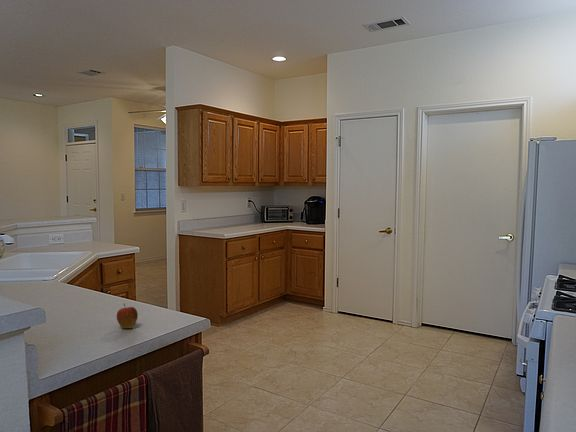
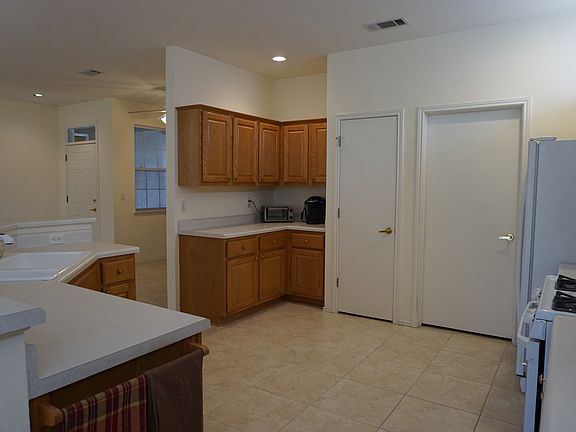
- fruit [116,302,139,329]
